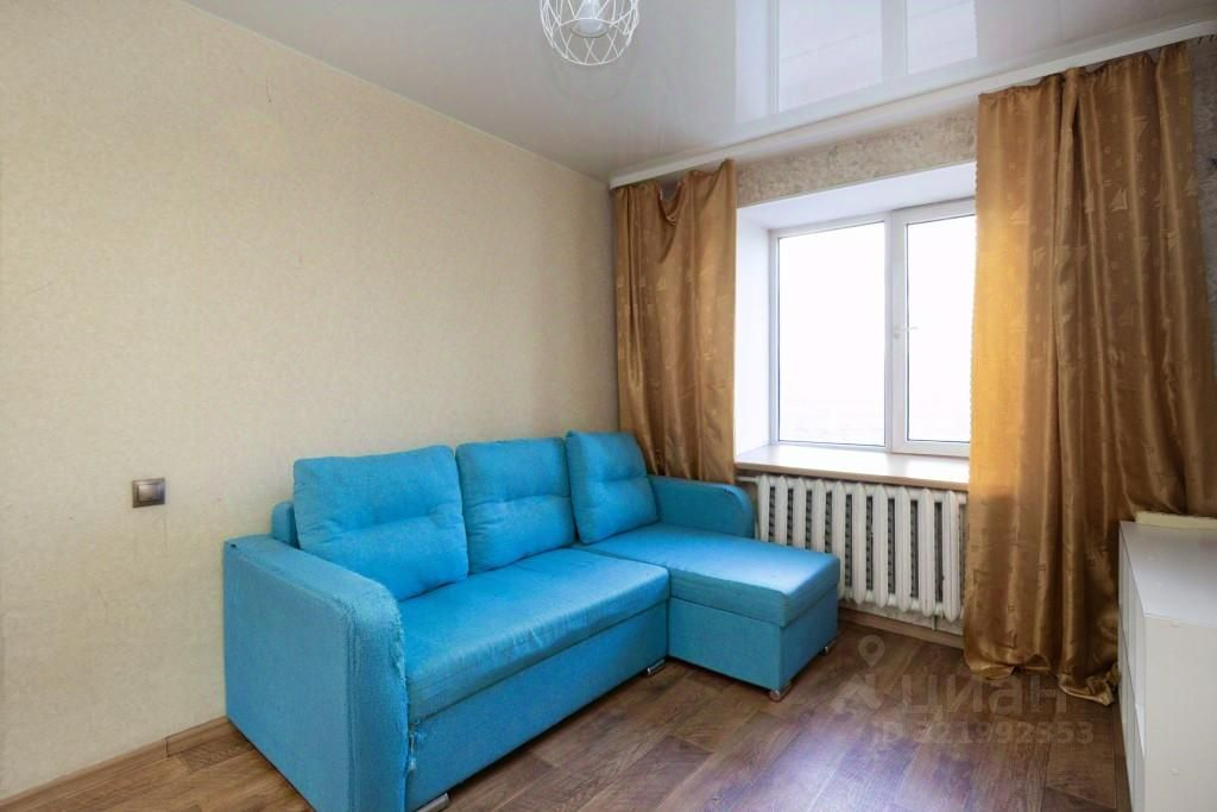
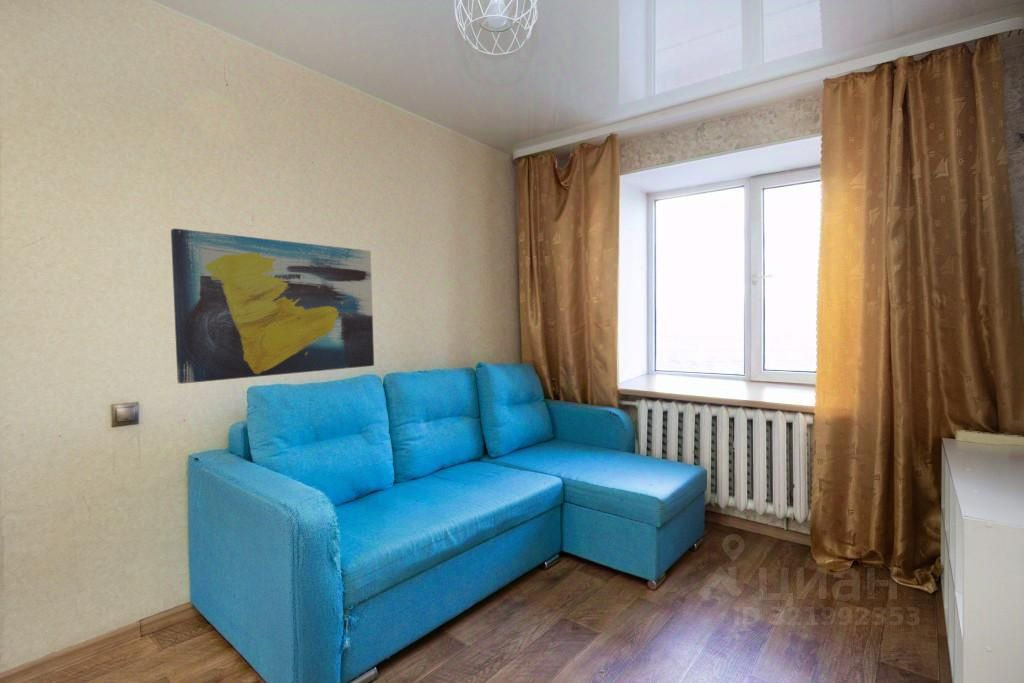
+ wall art [170,227,375,385]
